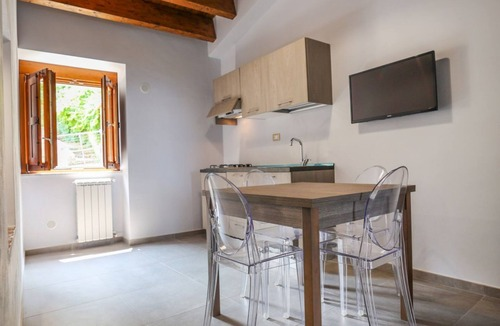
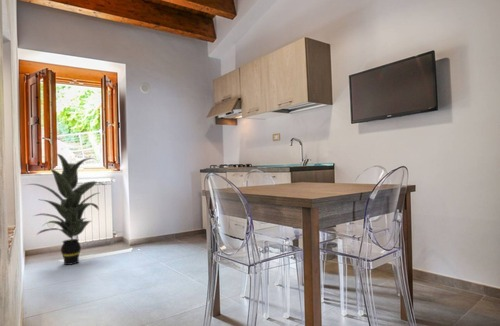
+ indoor plant [22,153,105,266]
